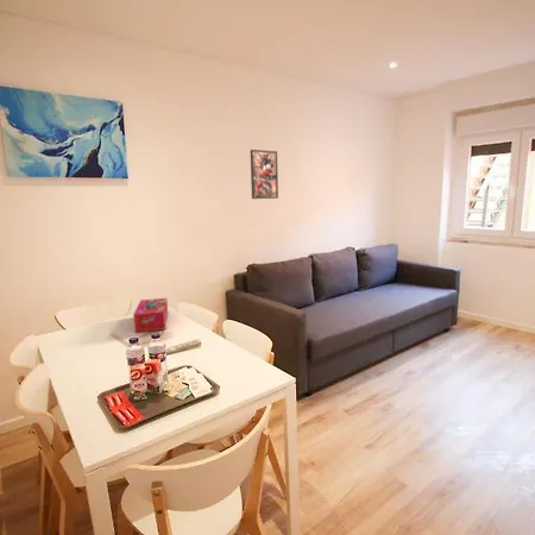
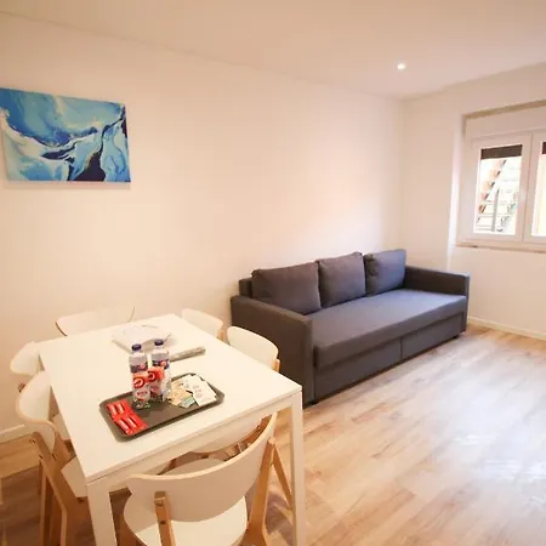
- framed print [250,149,279,200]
- tissue box [132,297,169,334]
